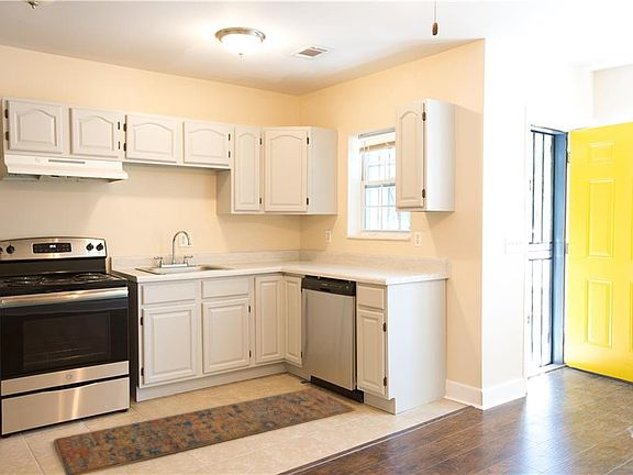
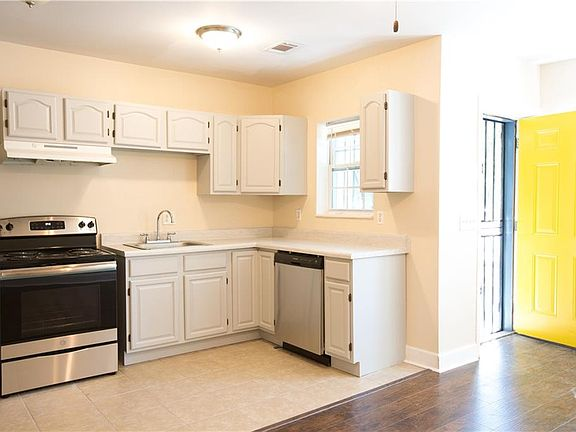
- rug [53,387,356,475]
